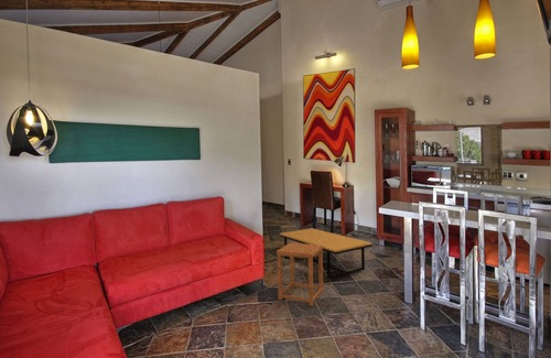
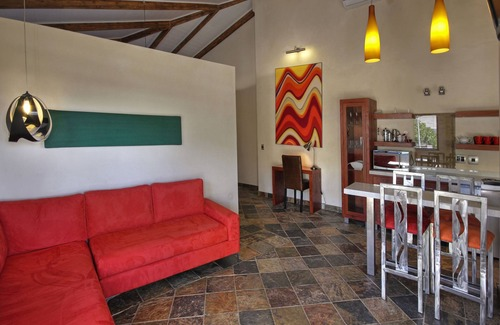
- side table [276,241,324,306]
- coffee table [279,227,372,280]
